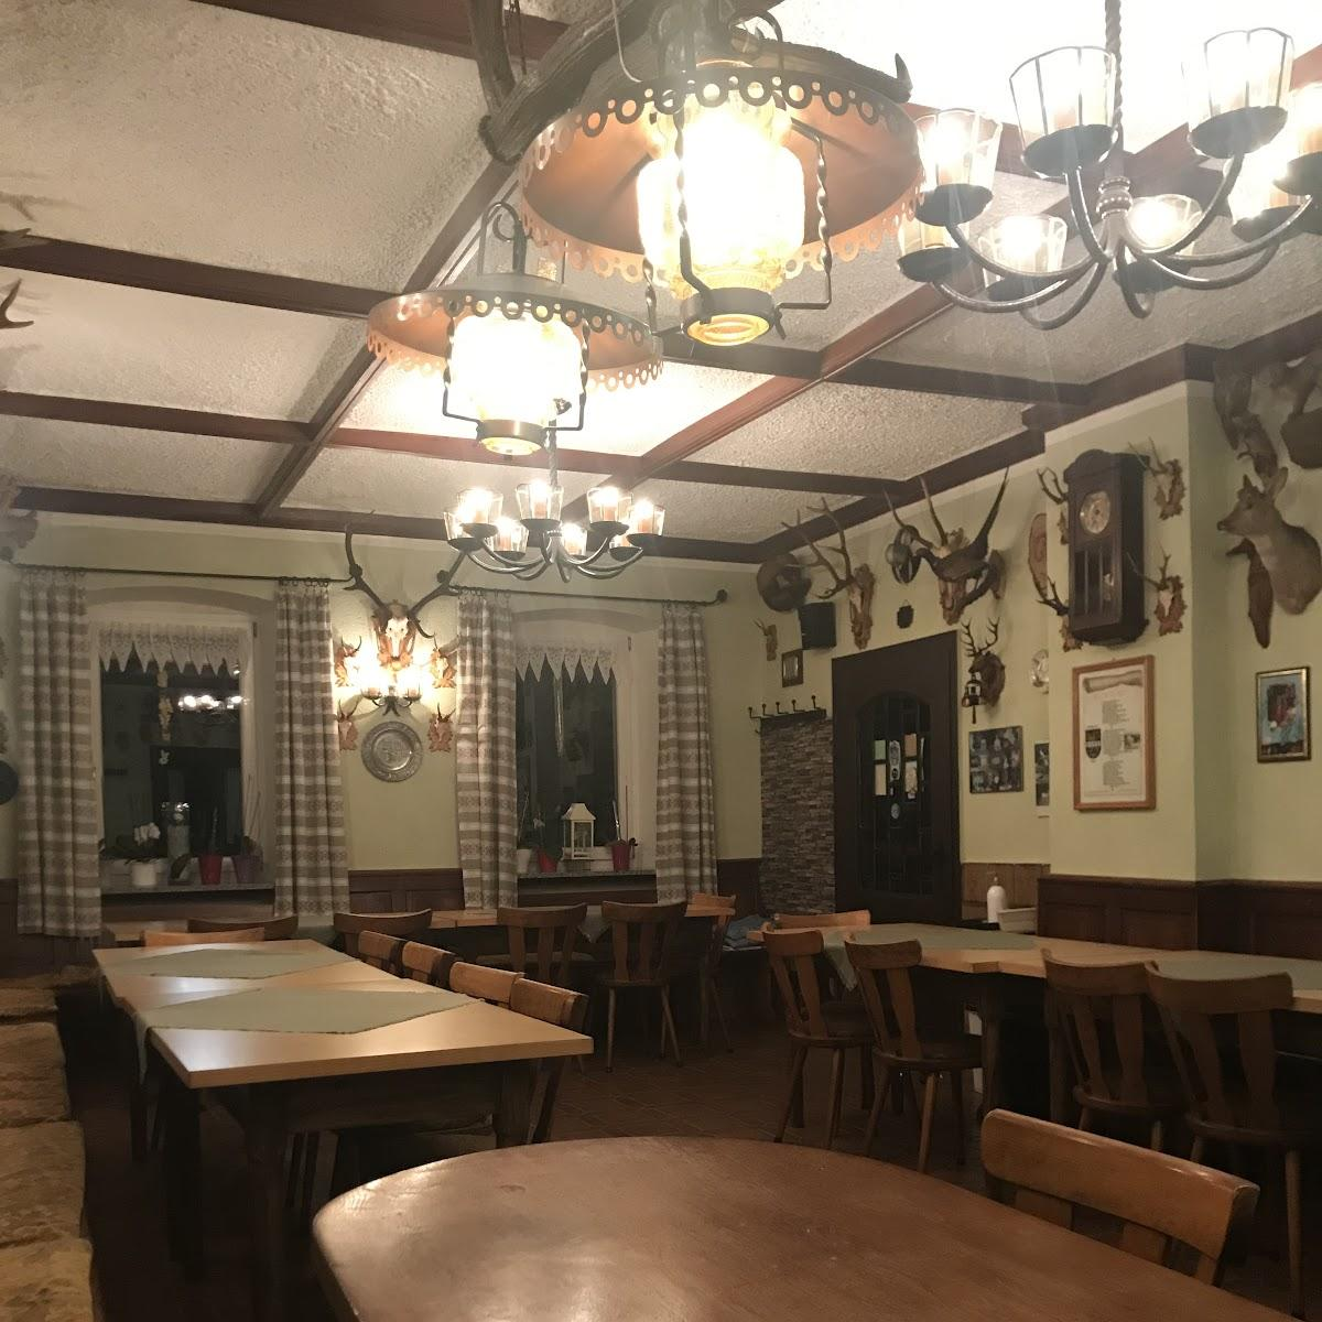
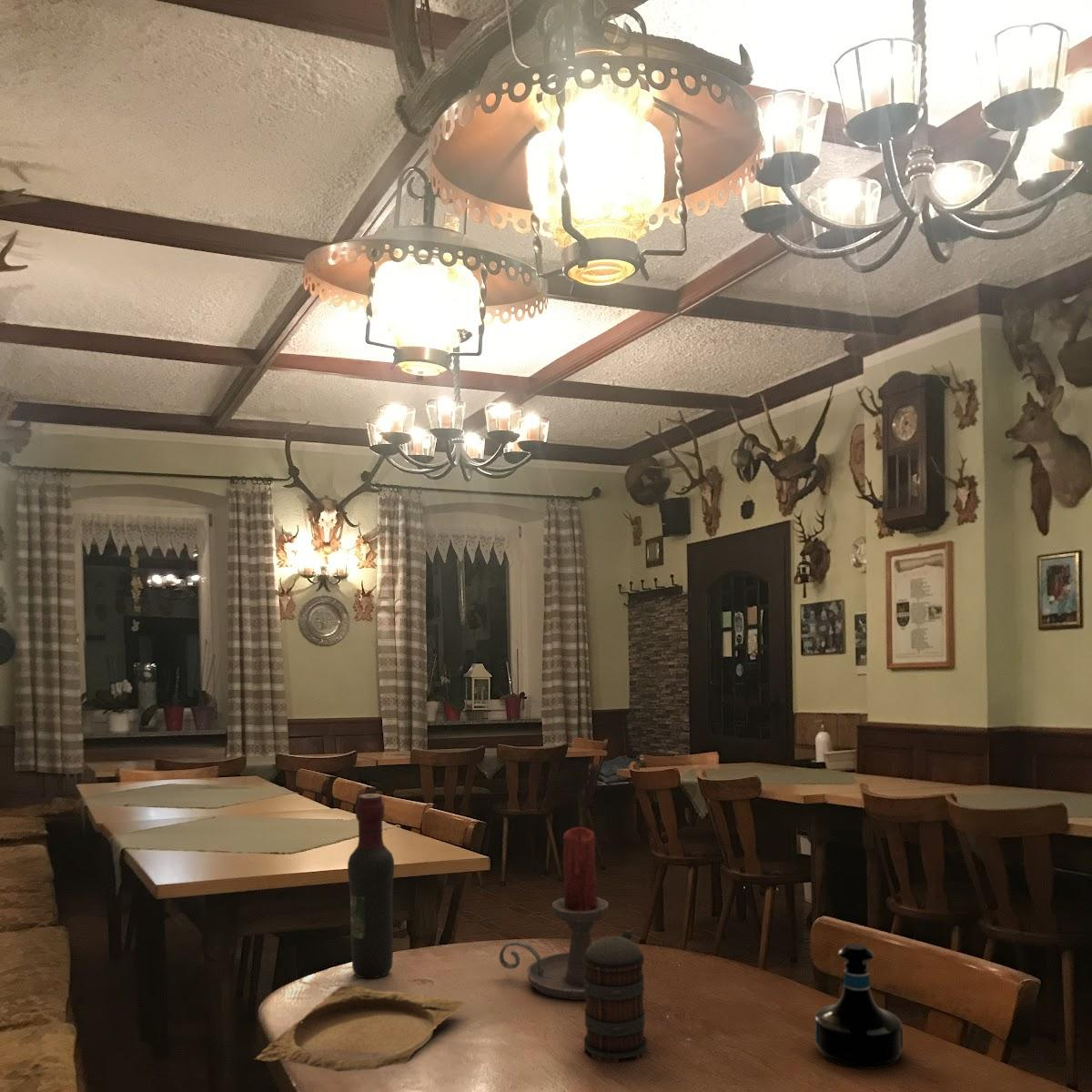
+ ashtray [254,983,466,1072]
+ tequila bottle [814,943,904,1069]
+ beer mug [583,929,648,1063]
+ candle holder [498,826,609,1001]
+ wine bottle [347,793,395,979]
